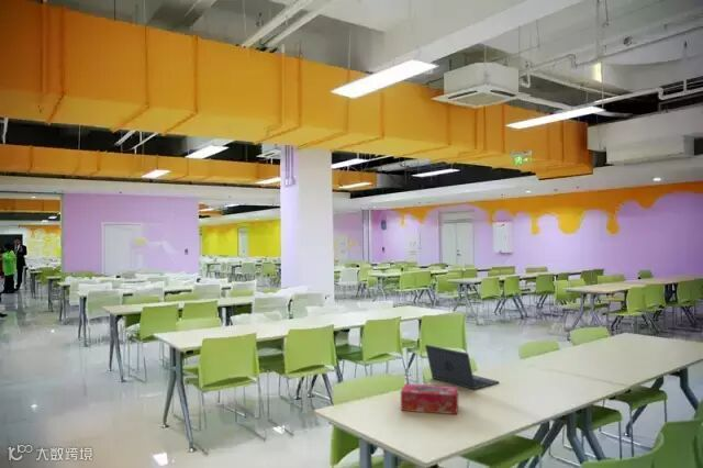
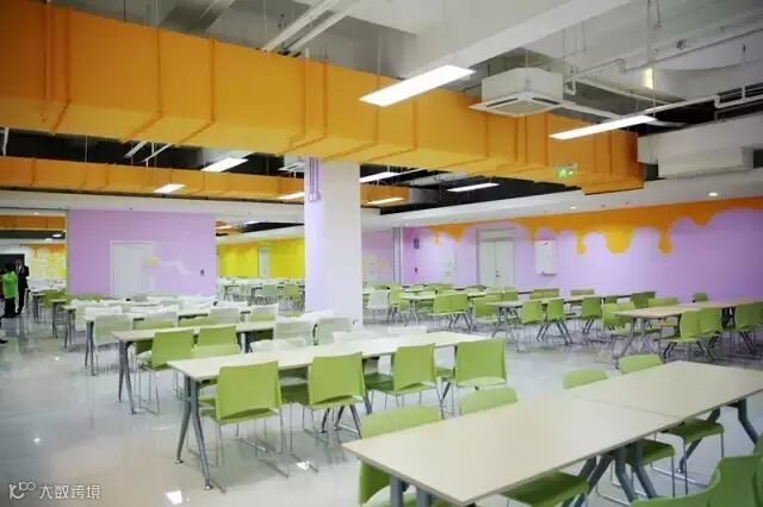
- laptop [424,344,500,391]
- tissue box [400,382,459,415]
